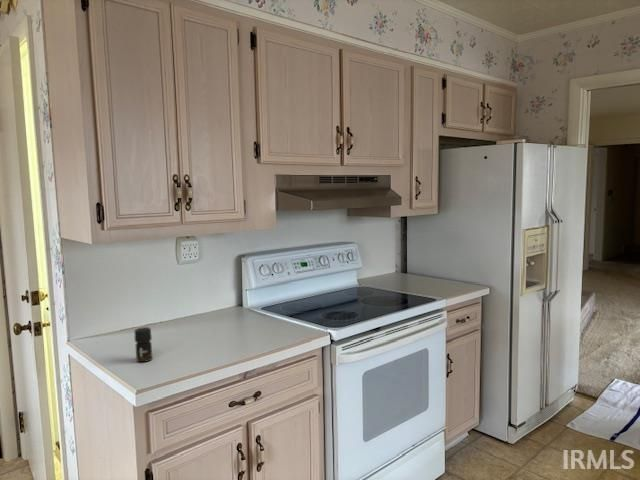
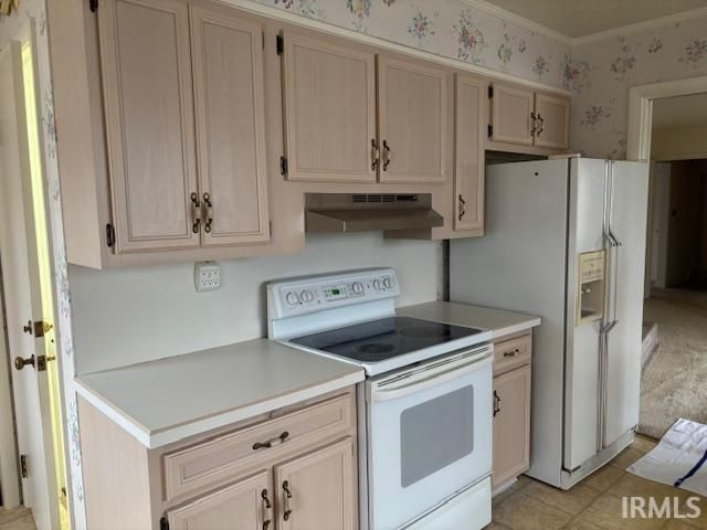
- jar [133,326,153,363]
